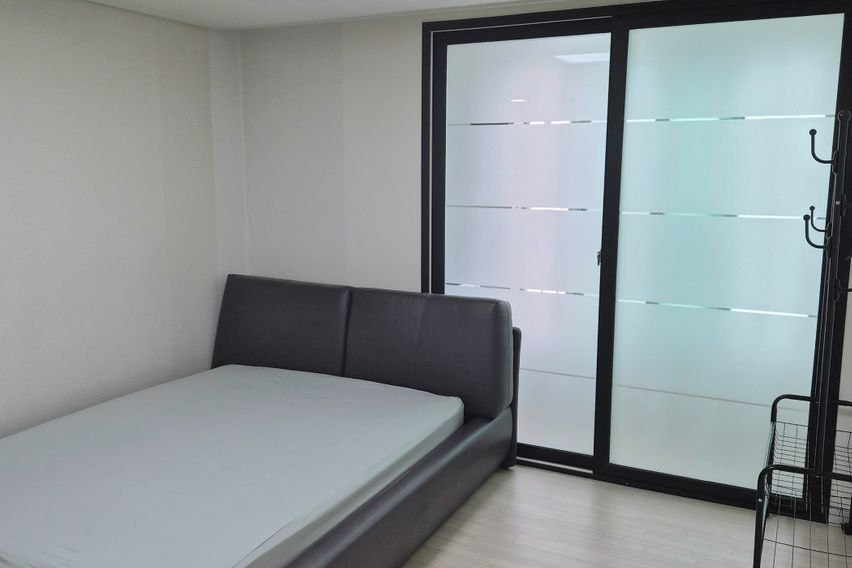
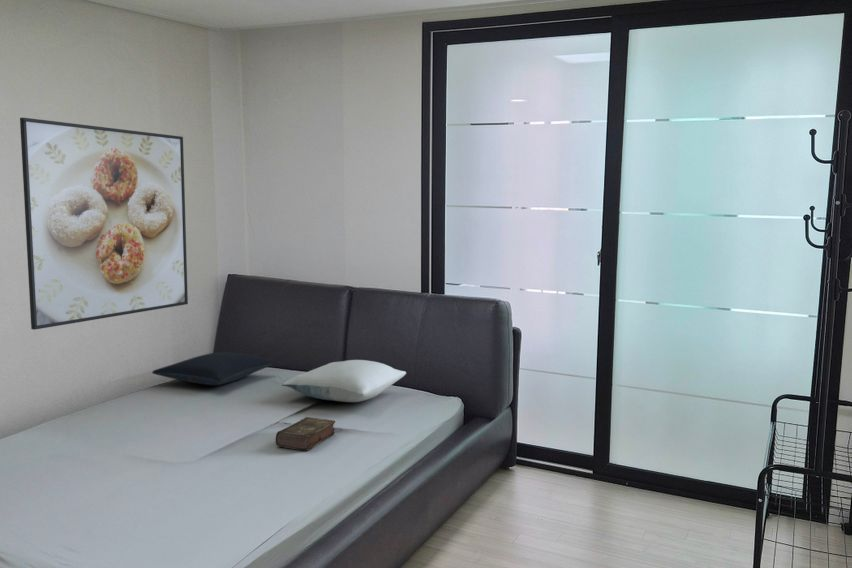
+ pillow [151,351,275,386]
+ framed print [19,117,189,331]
+ pillow [281,359,407,403]
+ book [275,416,336,452]
